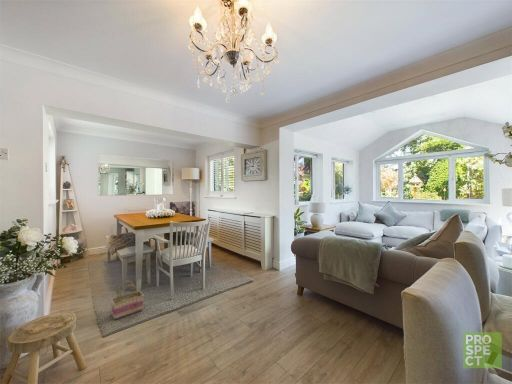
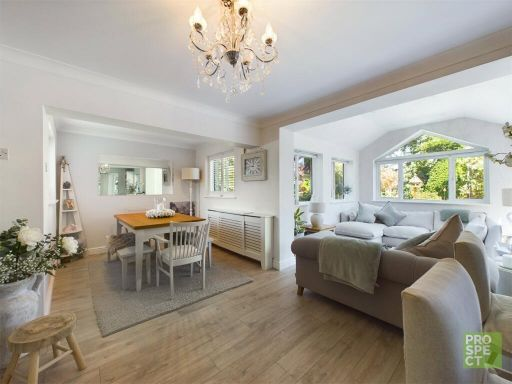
- basket [110,280,145,321]
